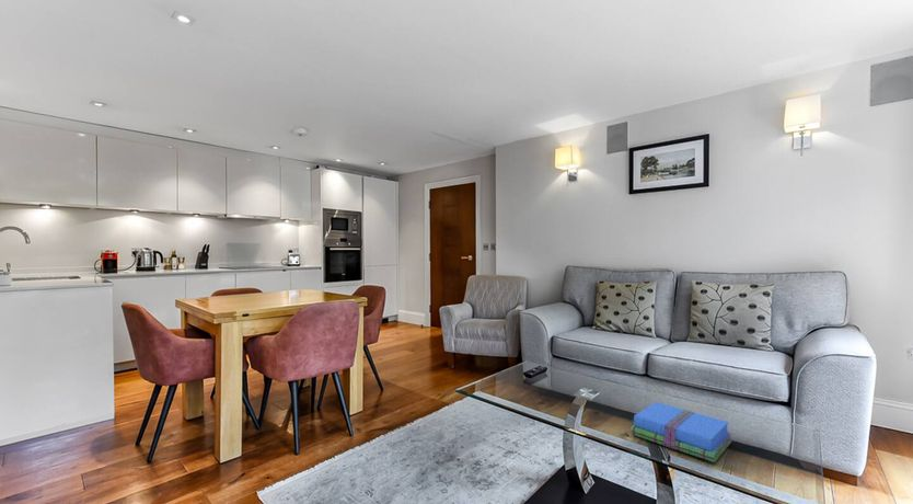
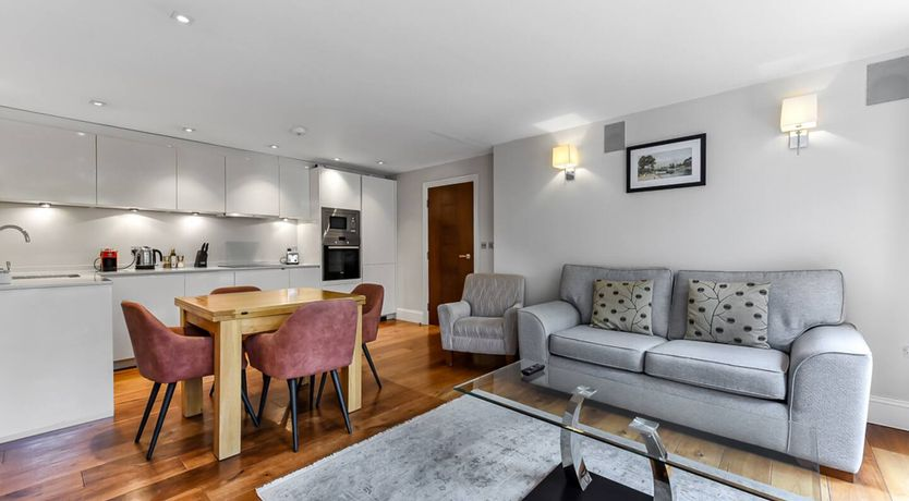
- books [629,401,732,463]
